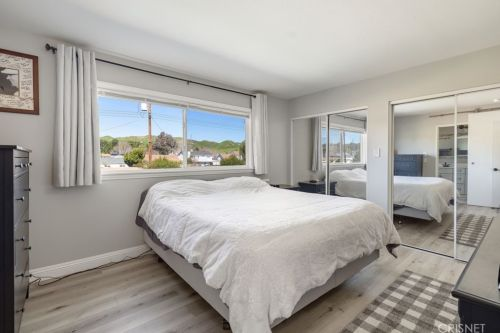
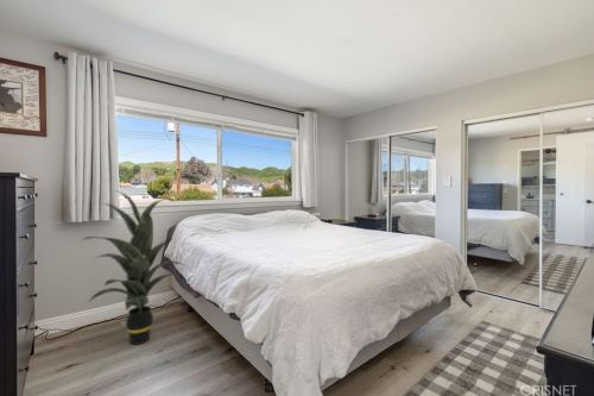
+ indoor plant [81,189,185,346]
